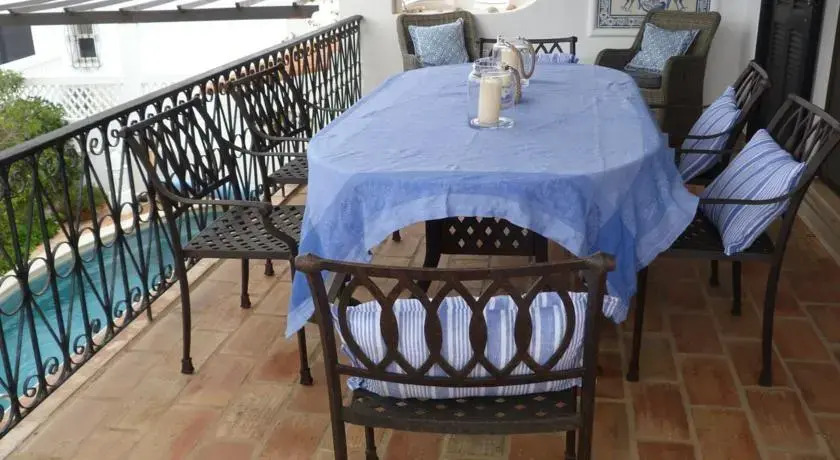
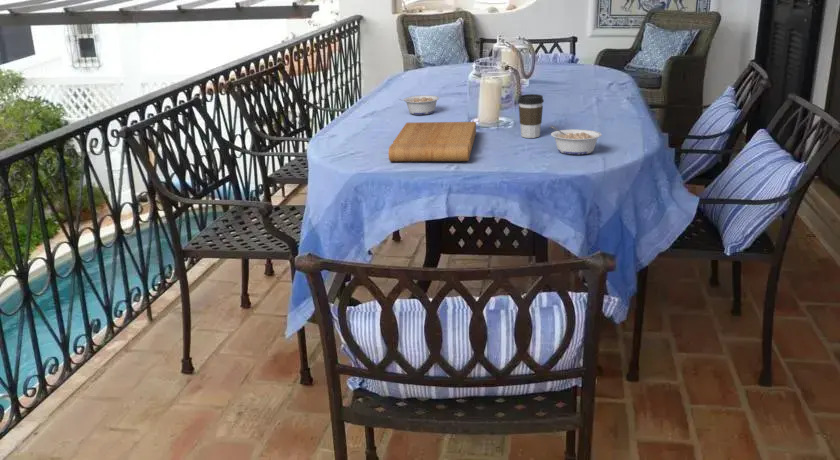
+ legume [398,94,440,116]
+ legume [549,124,603,155]
+ cutting board [387,121,477,162]
+ coffee cup [517,93,545,139]
